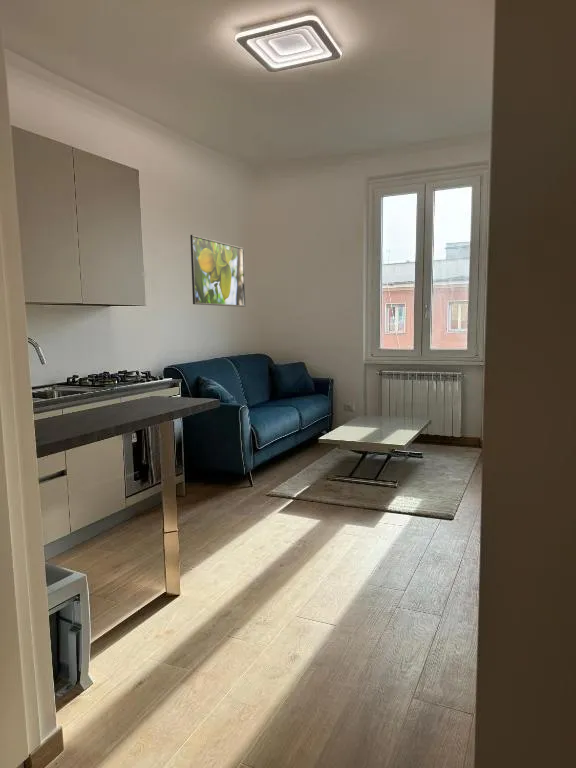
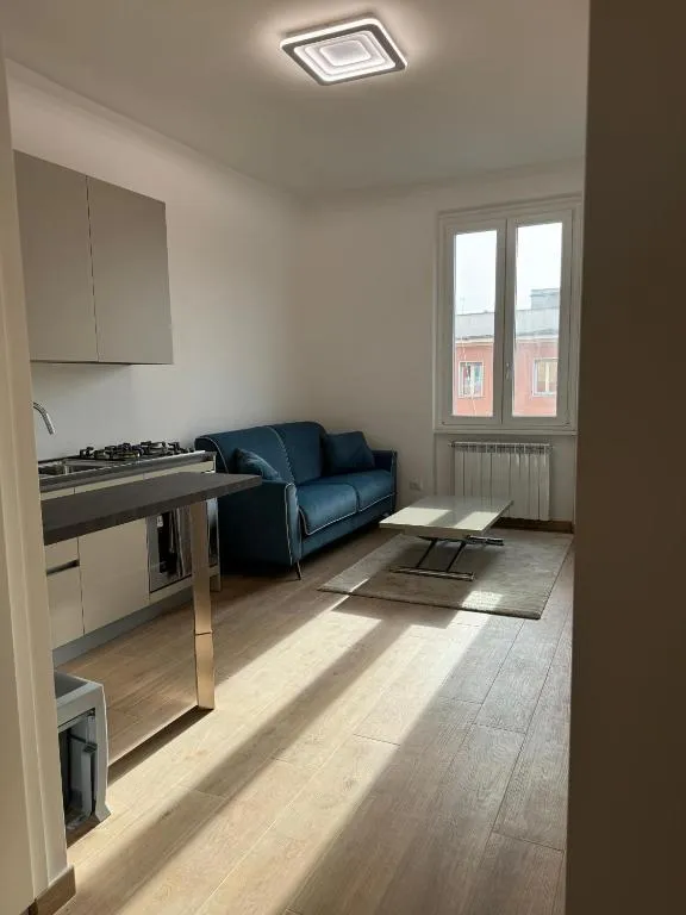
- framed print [189,234,246,308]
